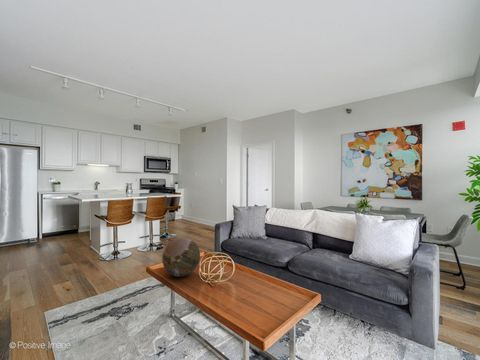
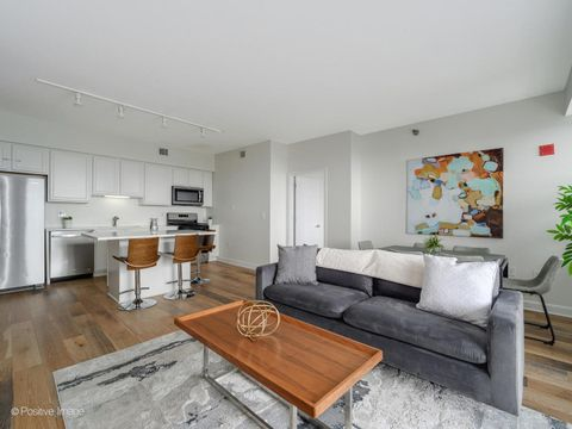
- decorative orb [161,237,201,278]
